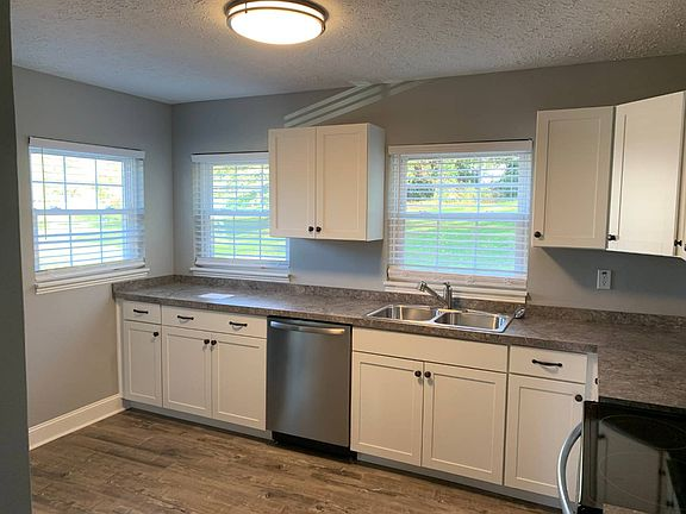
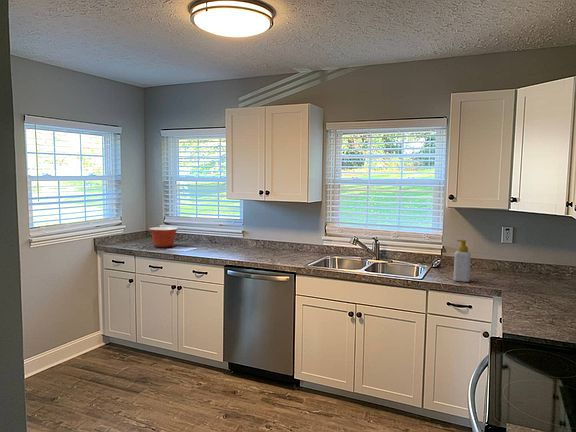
+ soap bottle [453,239,472,283]
+ mixing bowl [148,226,179,248]
